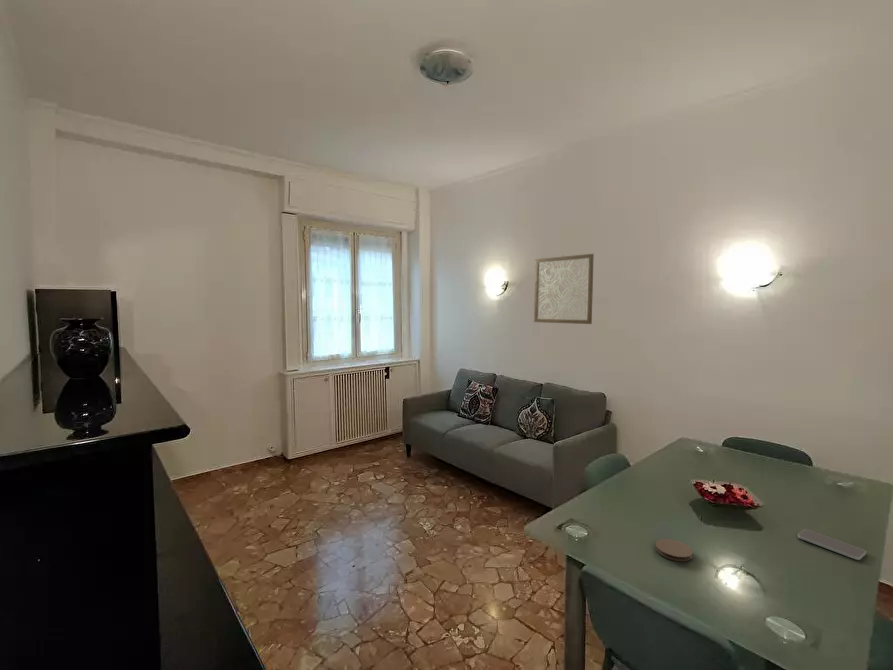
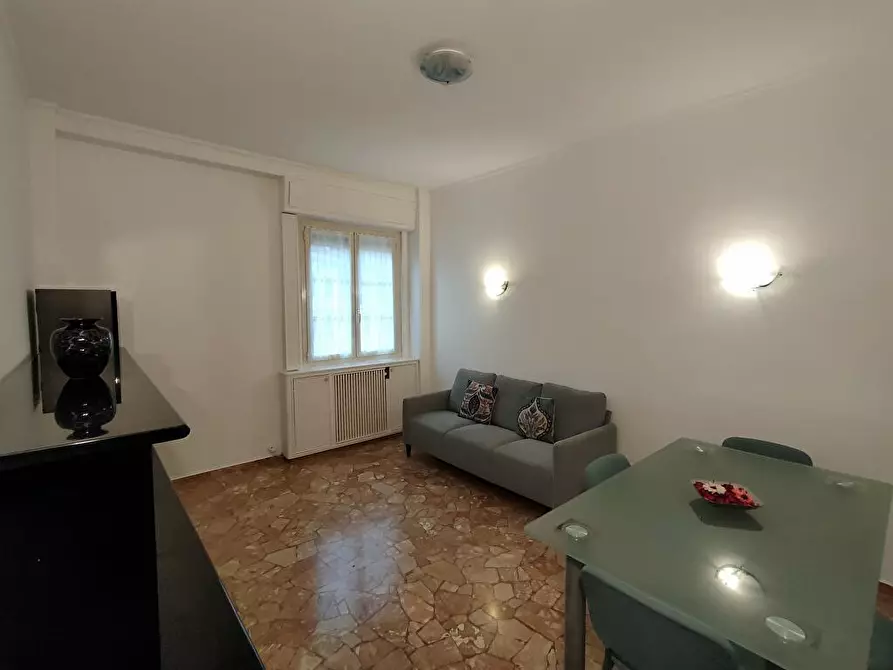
- coaster [654,538,693,562]
- wall art [533,253,595,325]
- smartphone [797,528,867,561]
